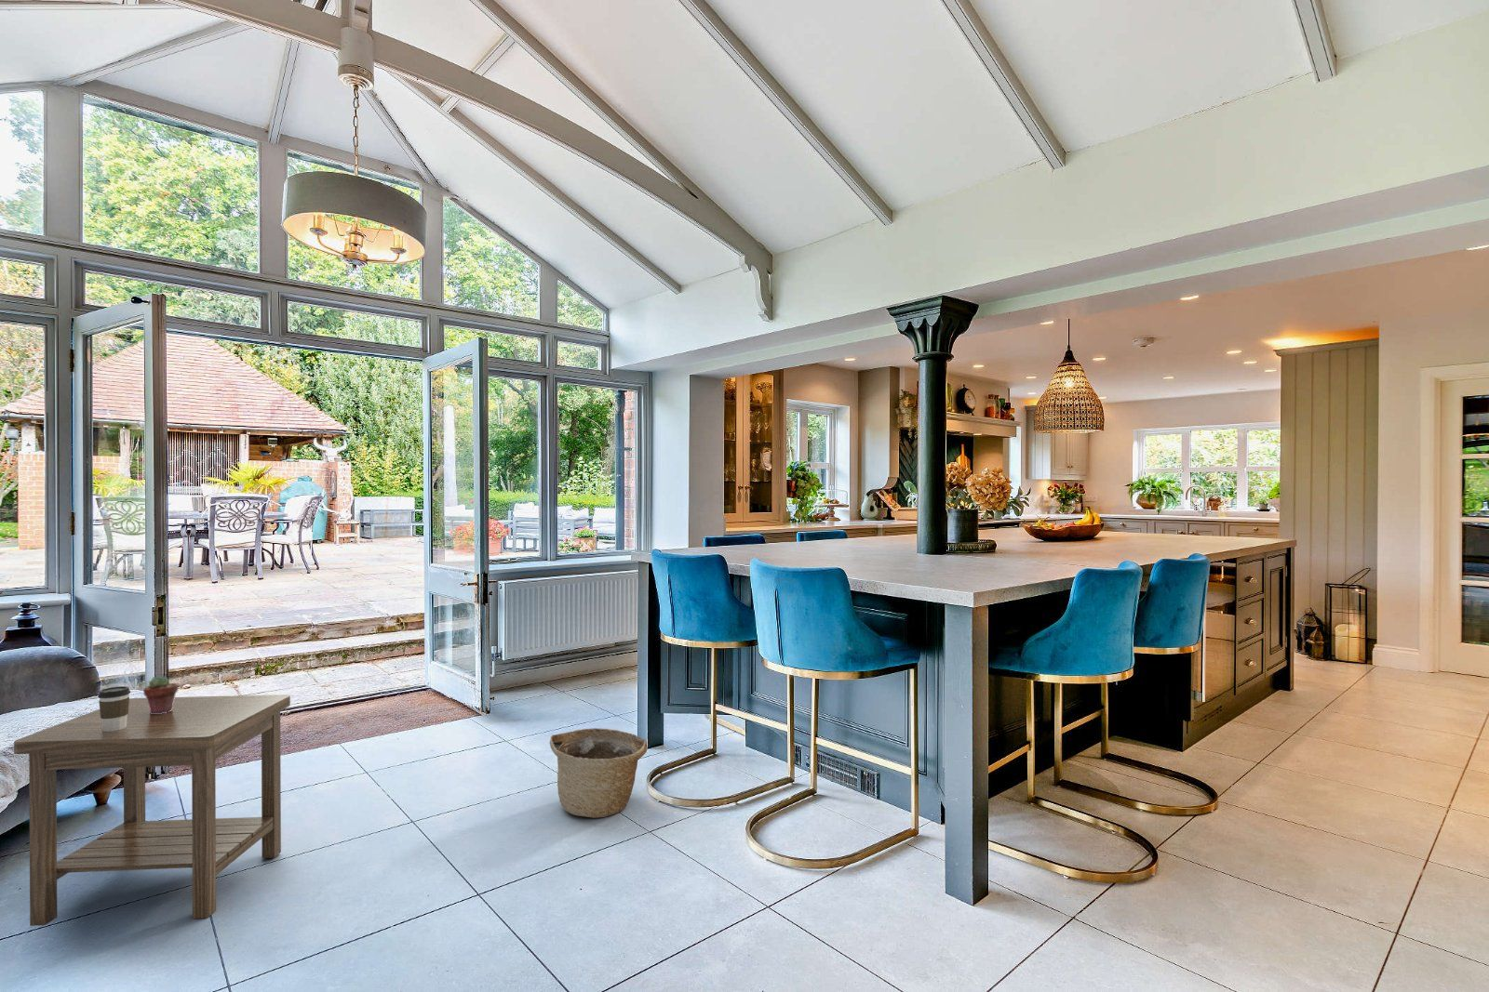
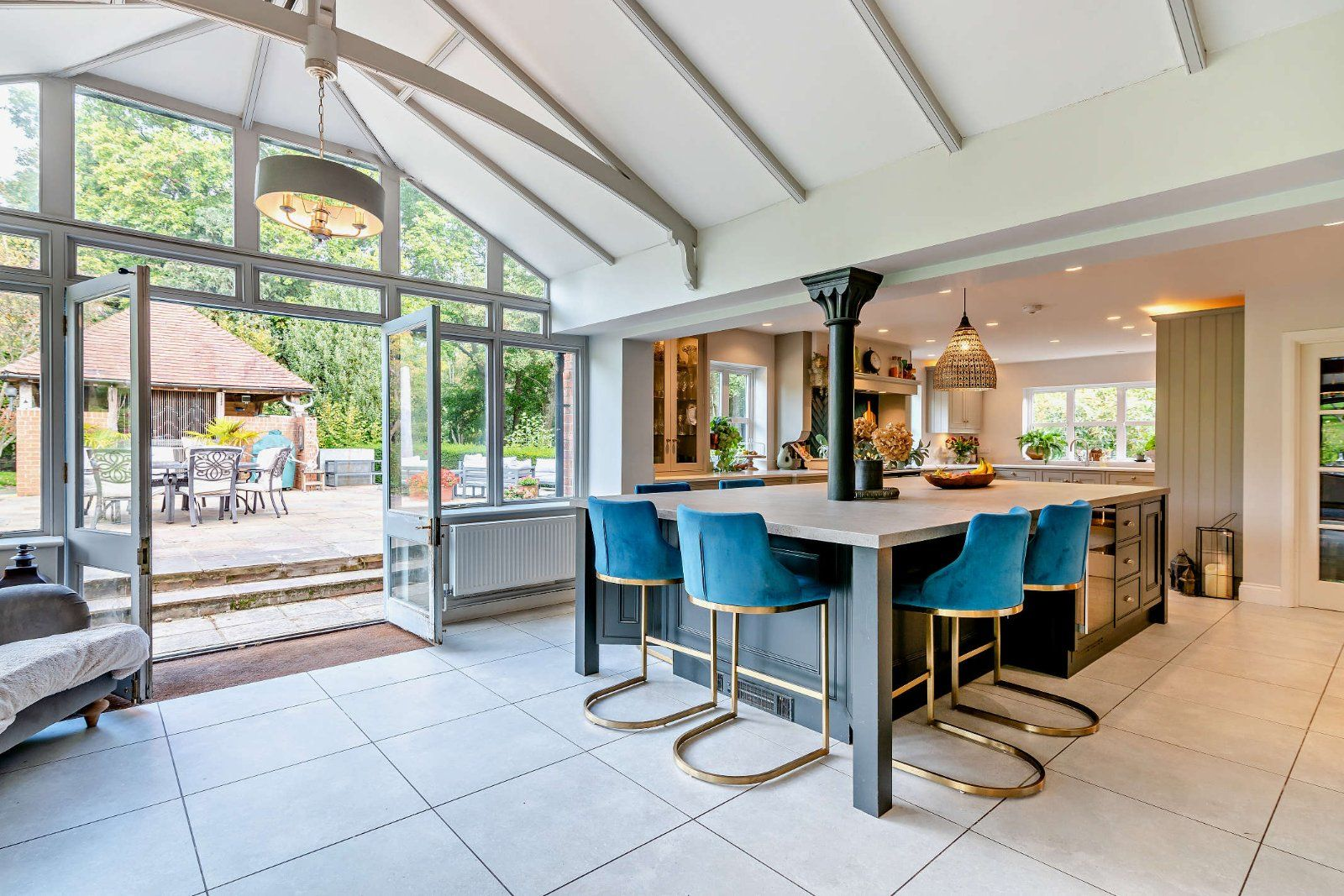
- potted succulent [143,675,178,714]
- coffee cup [96,685,131,732]
- basket [550,727,648,819]
- side table [13,693,291,927]
